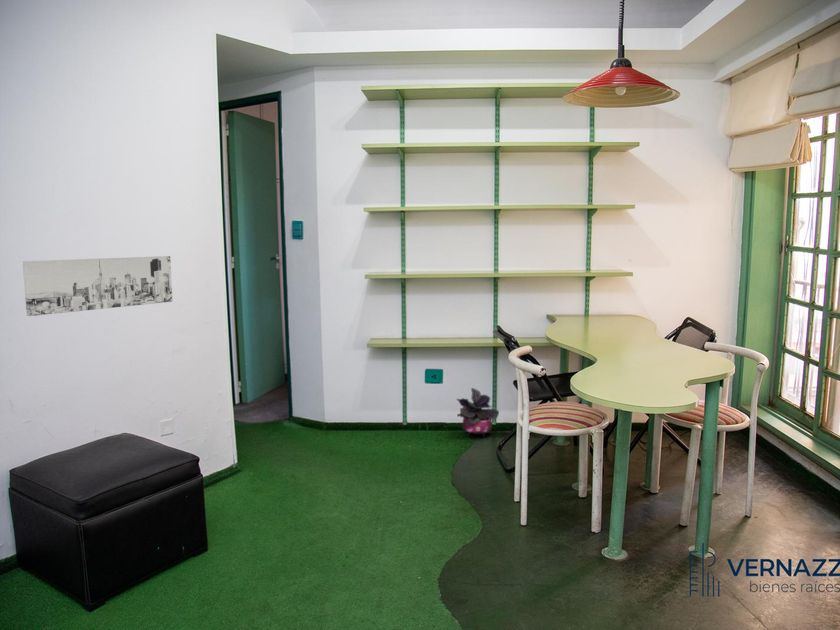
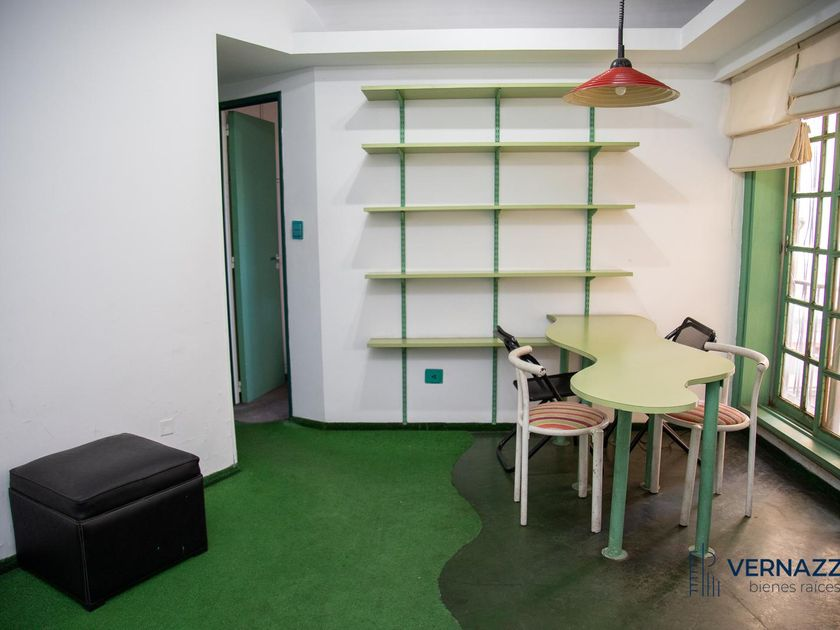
- wall art [21,255,173,317]
- potted plant [455,387,500,437]
